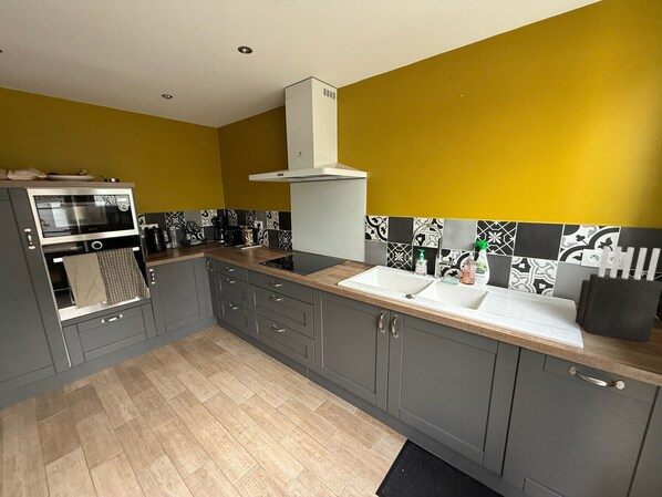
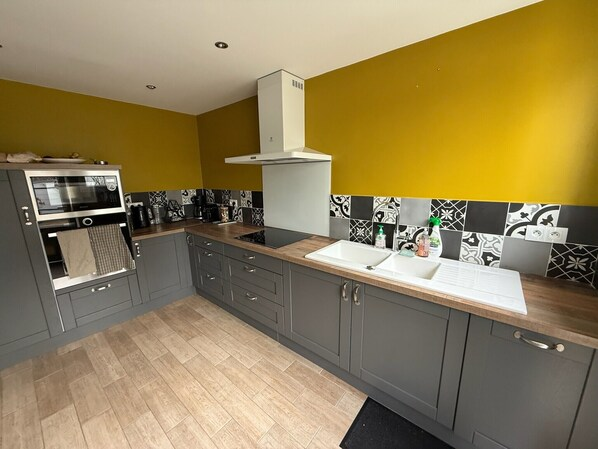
- knife block [575,246,662,343]
